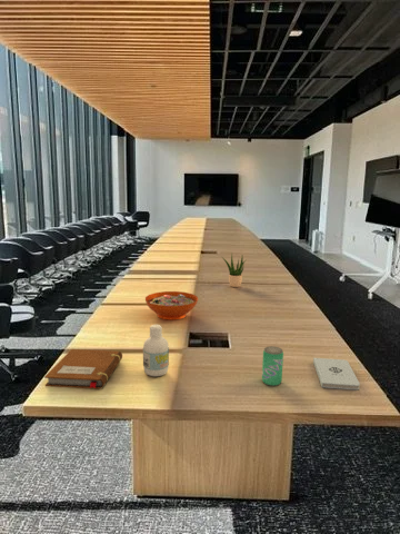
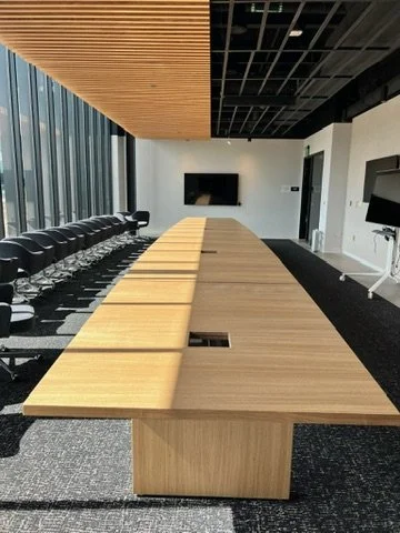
- potted plant [221,253,248,288]
- bottle [142,324,170,377]
- decorative bowl [144,290,199,320]
- beverage can [261,345,284,387]
- notebook [43,348,123,389]
- notepad [312,357,361,390]
